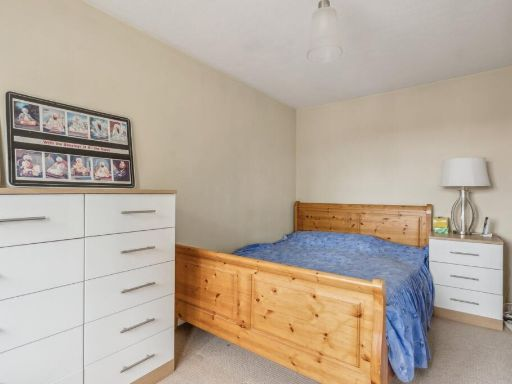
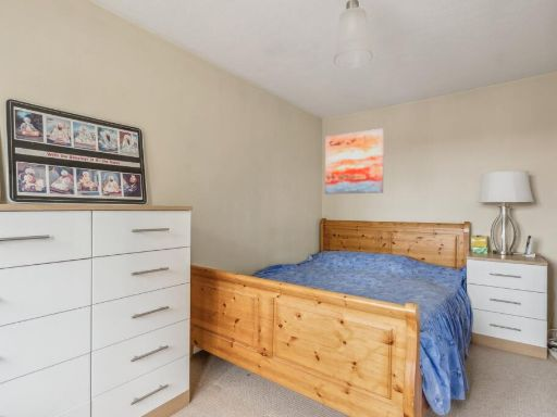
+ wall art [324,127,385,195]
